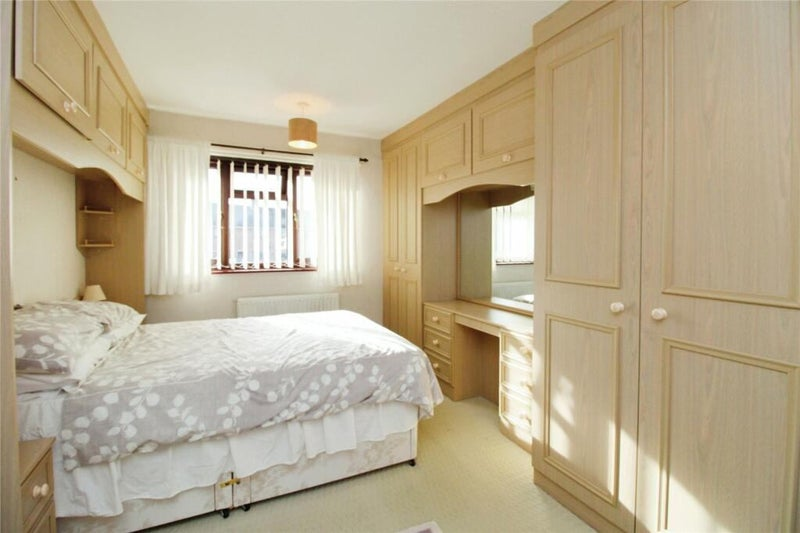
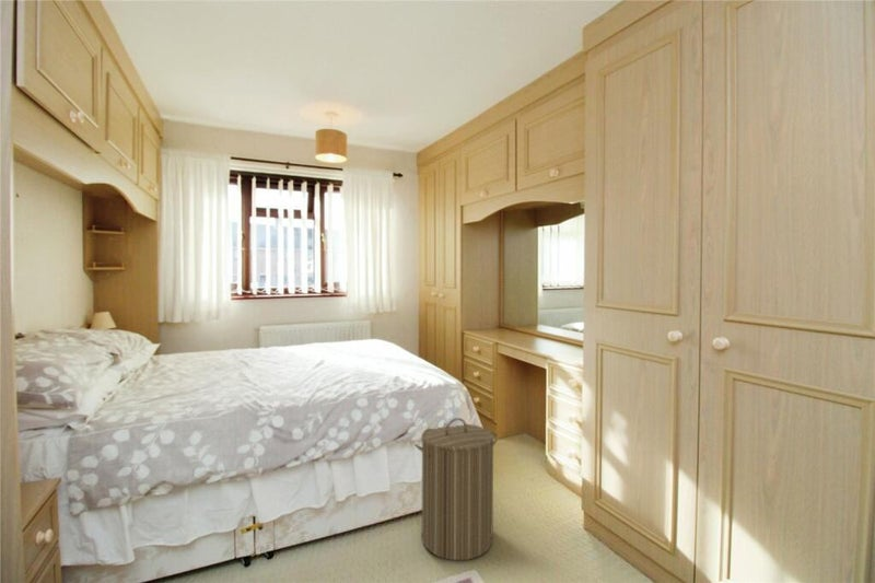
+ laundry hamper [413,417,499,561]
